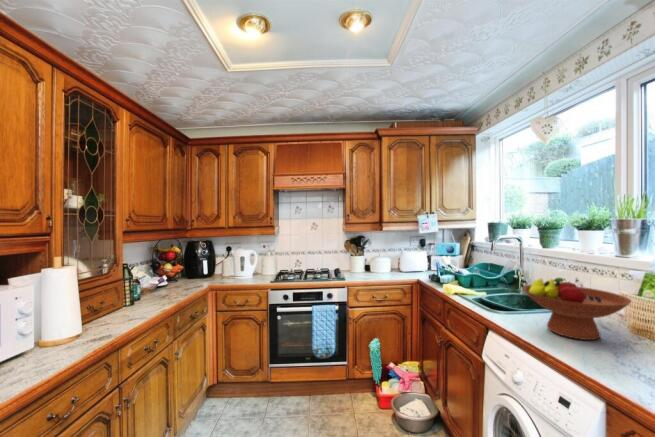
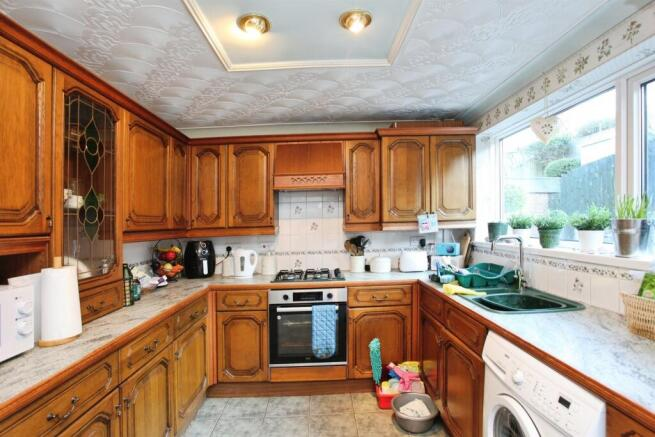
- fruit bowl [522,277,633,341]
